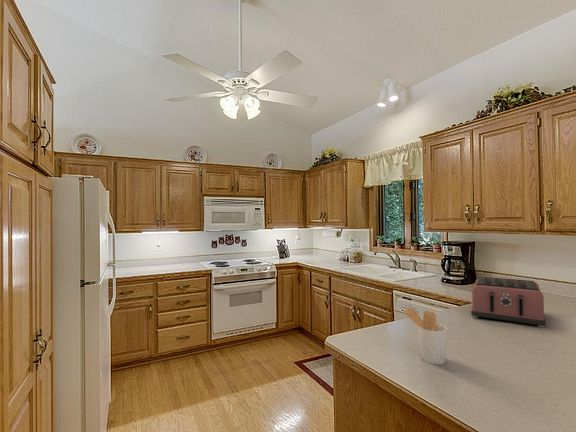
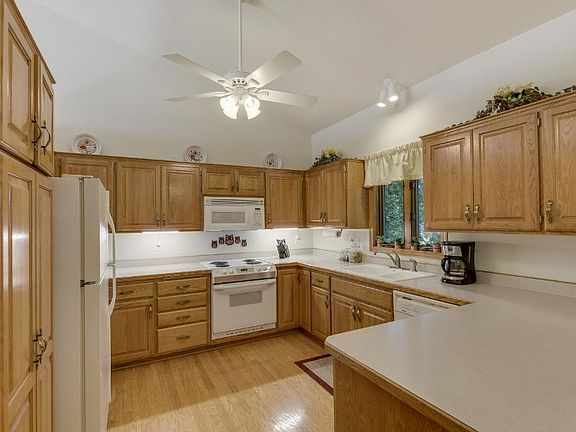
- toaster [470,276,547,329]
- utensil holder [402,306,448,365]
